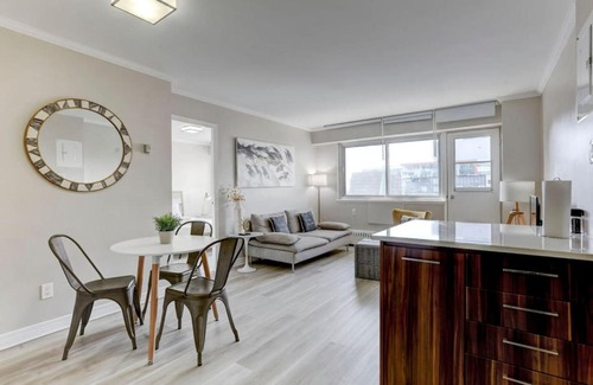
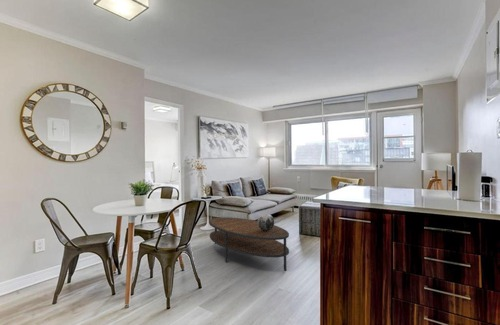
+ coffee table [209,216,290,272]
+ decorative sphere [256,212,275,231]
